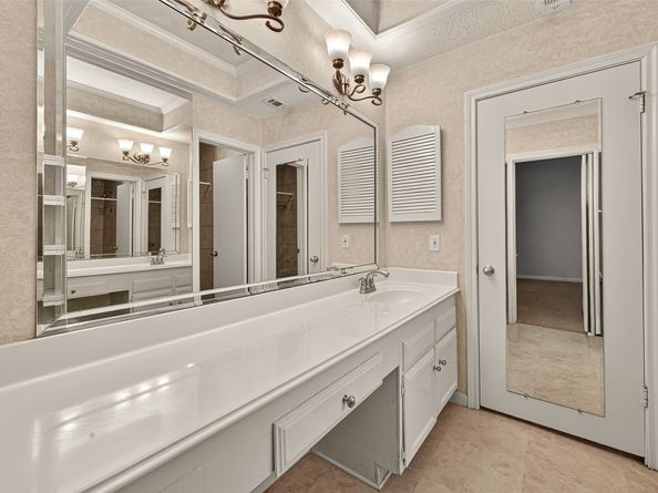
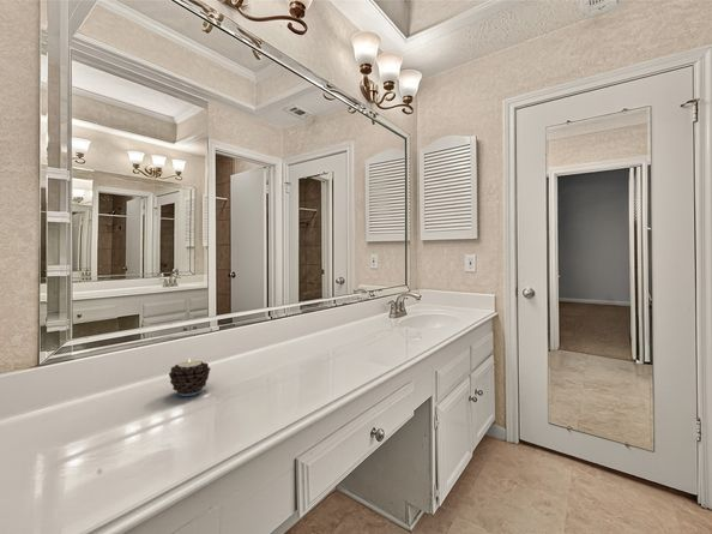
+ candle [168,359,212,397]
